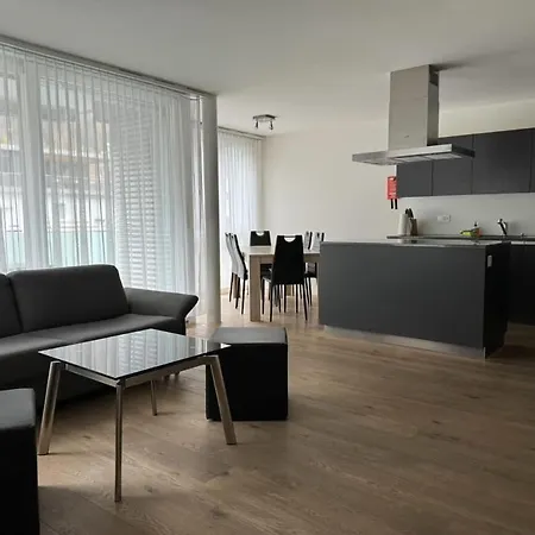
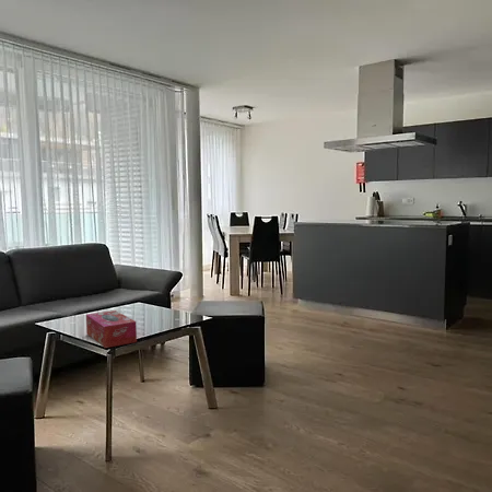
+ tissue box [85,309,138,349]
